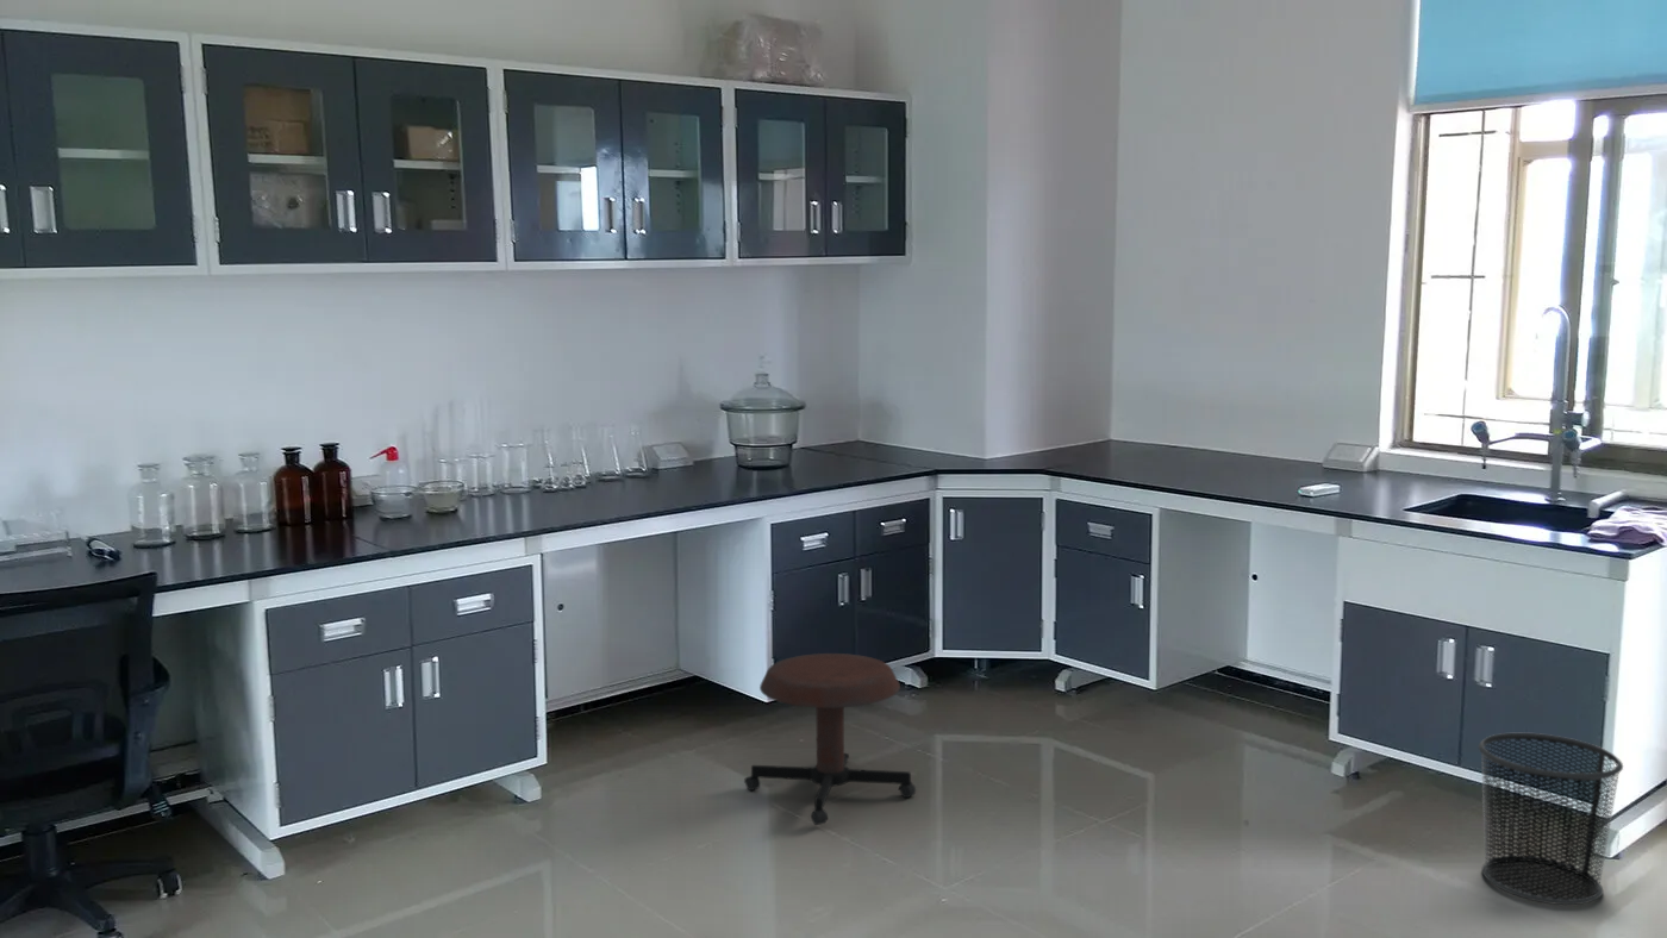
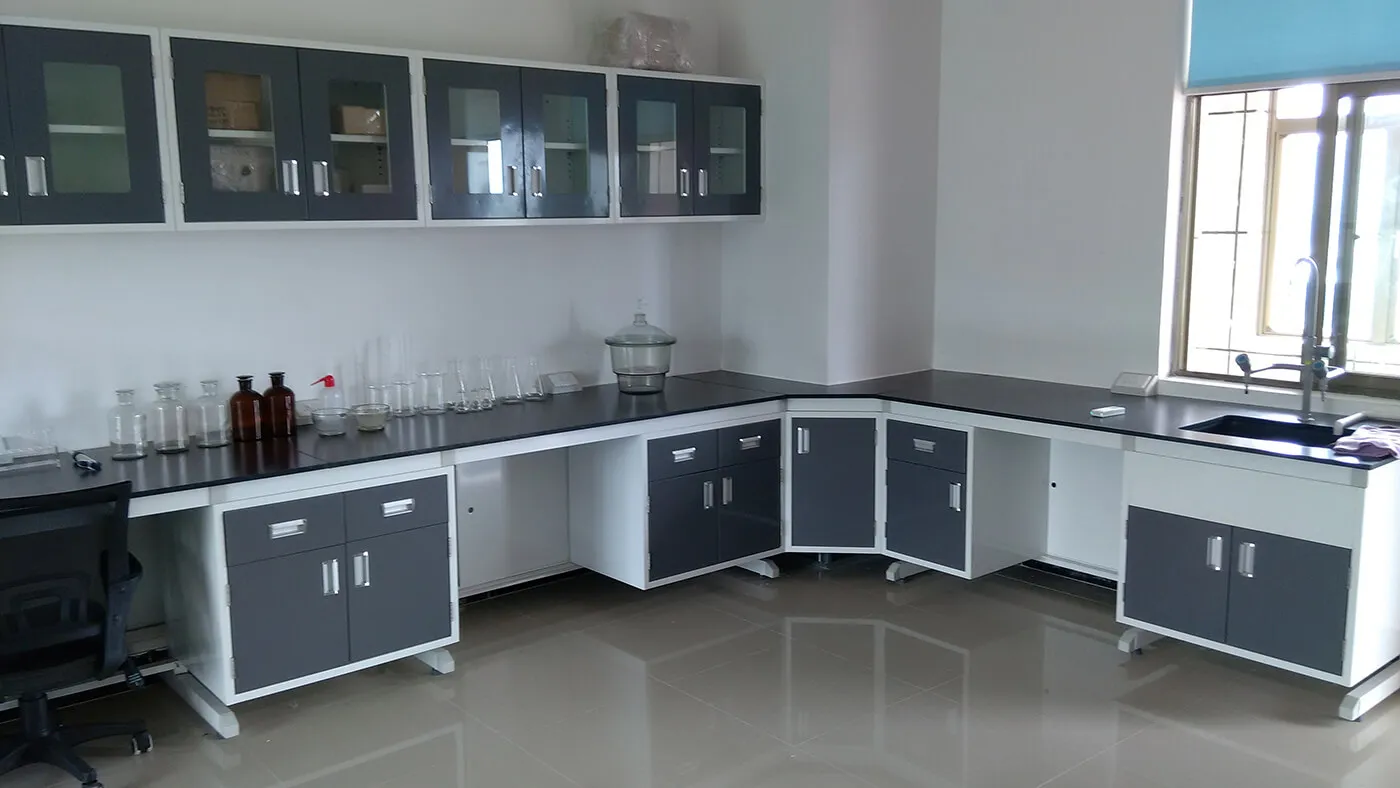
- waste bin [1478,732,1624,906]
- stool [743,652,917,826]
